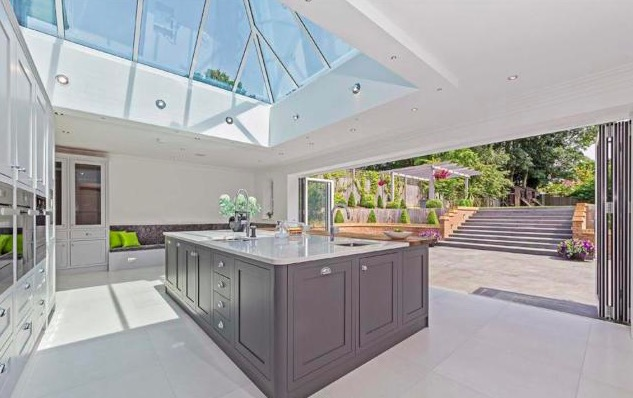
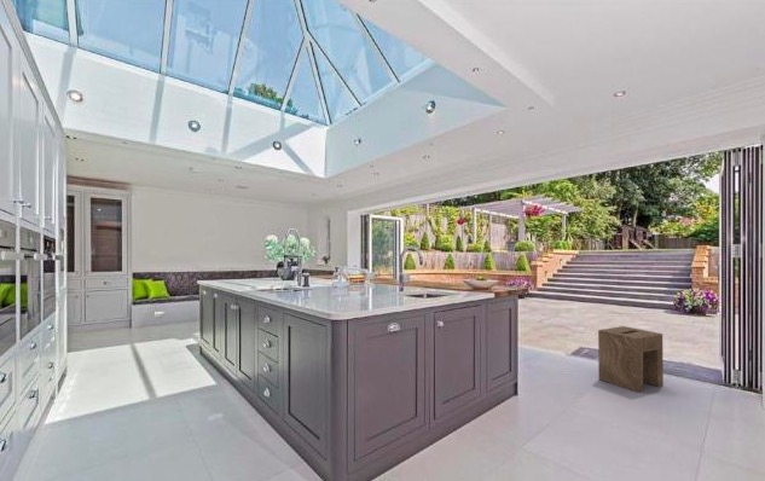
+ stool [597,325,665,394]
